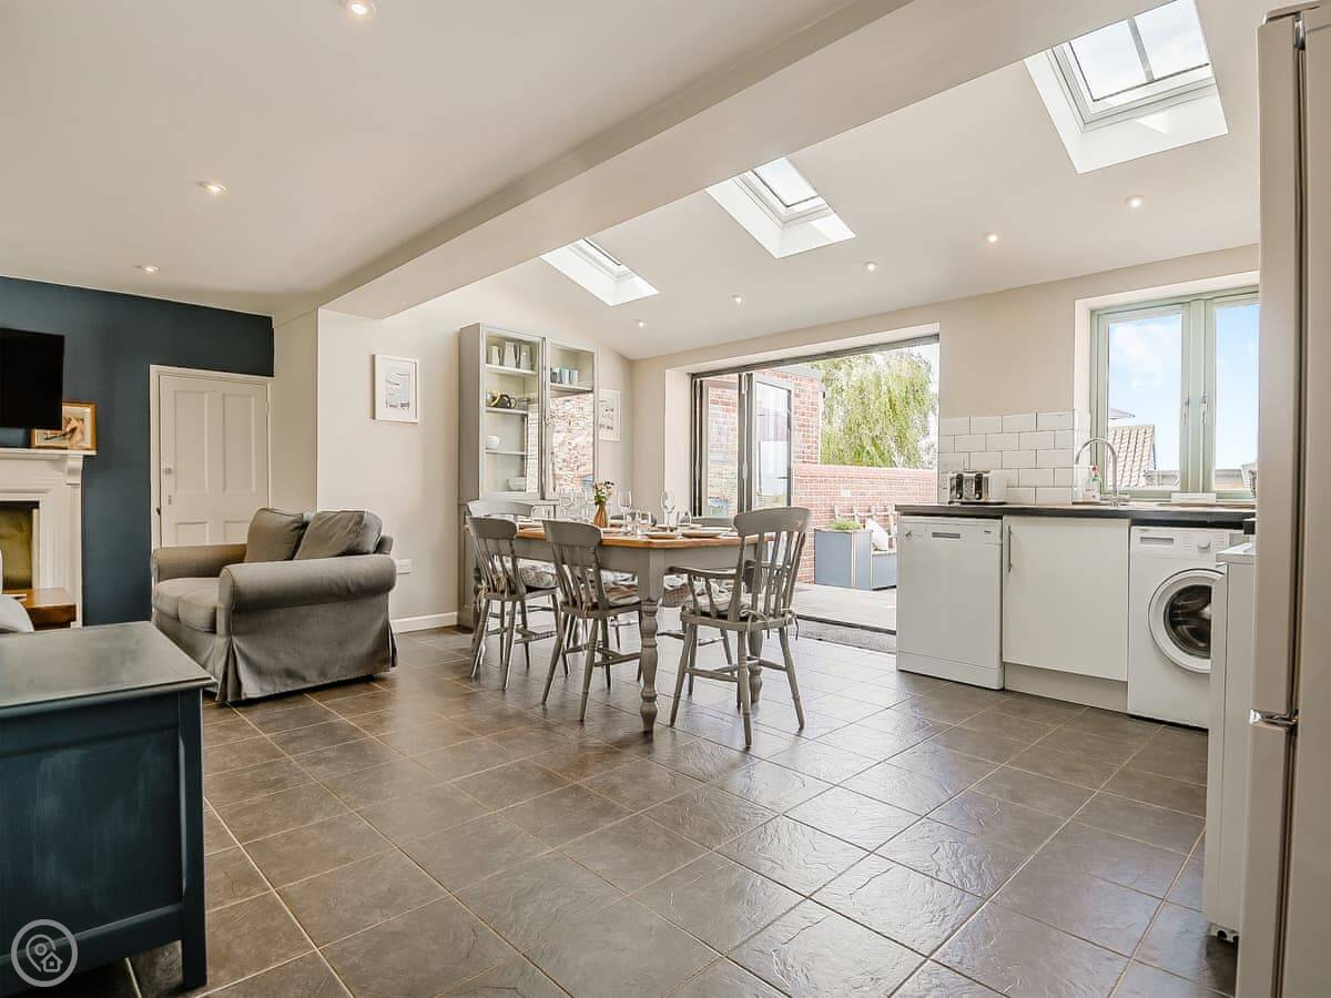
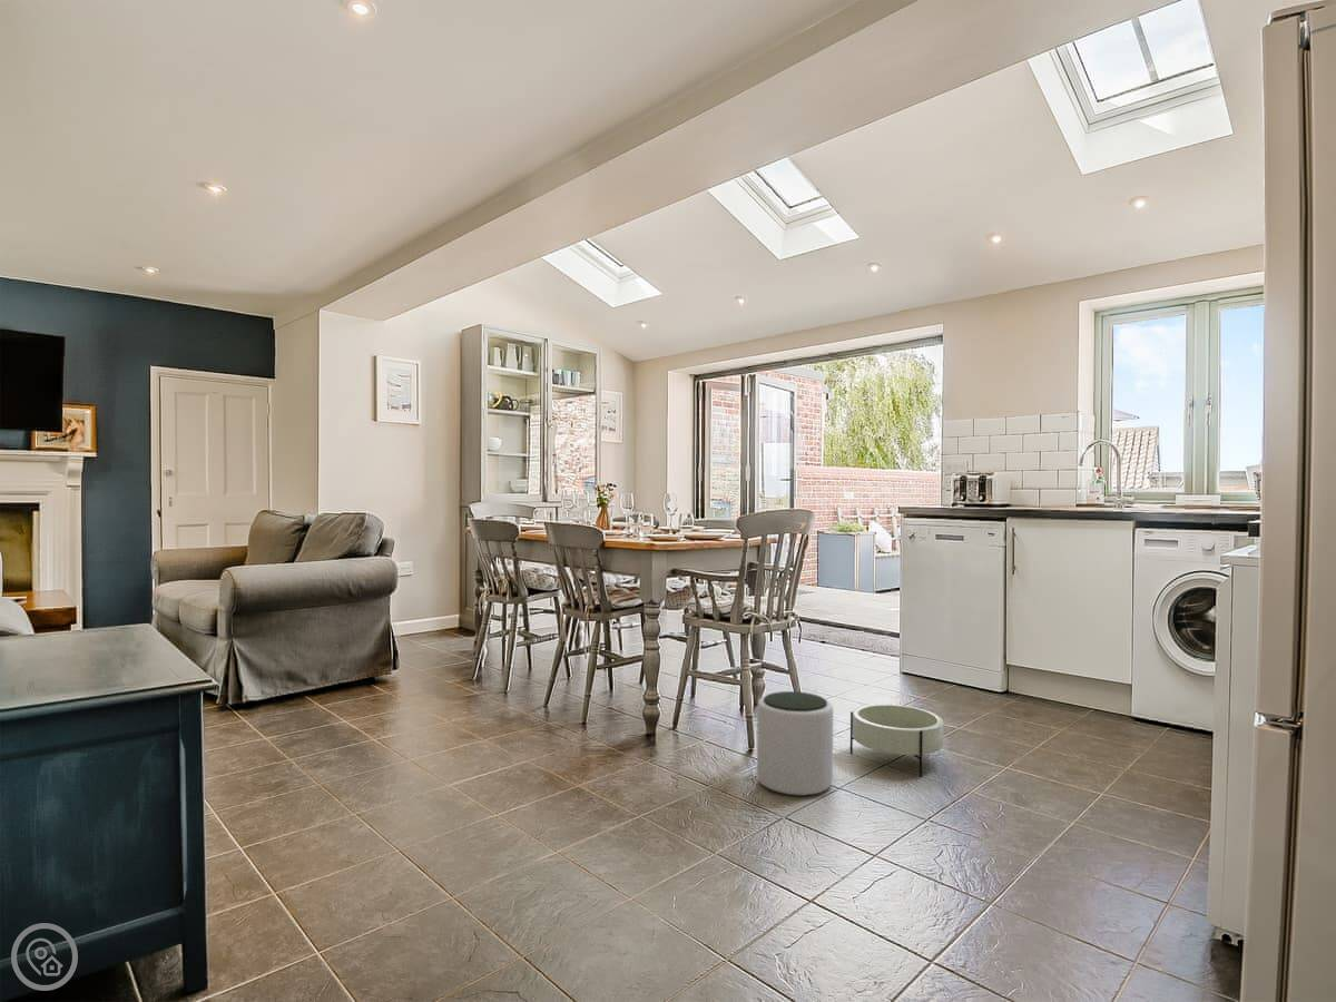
+ planter [849,704,944,778]
+ plant pot [756,690,834,797]
